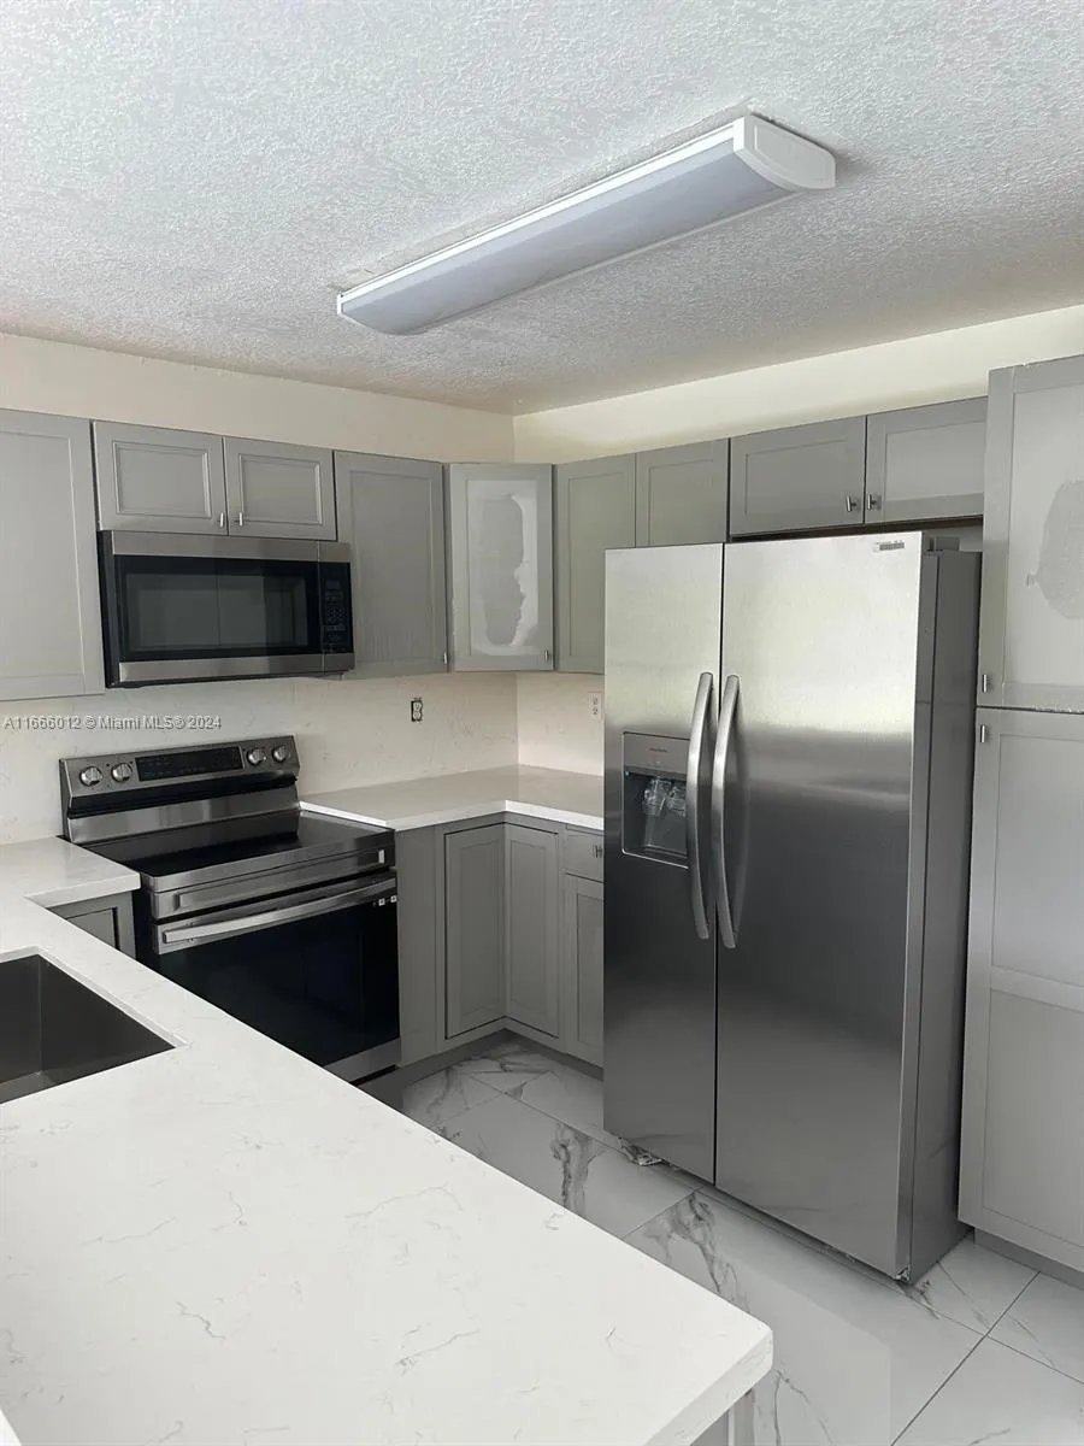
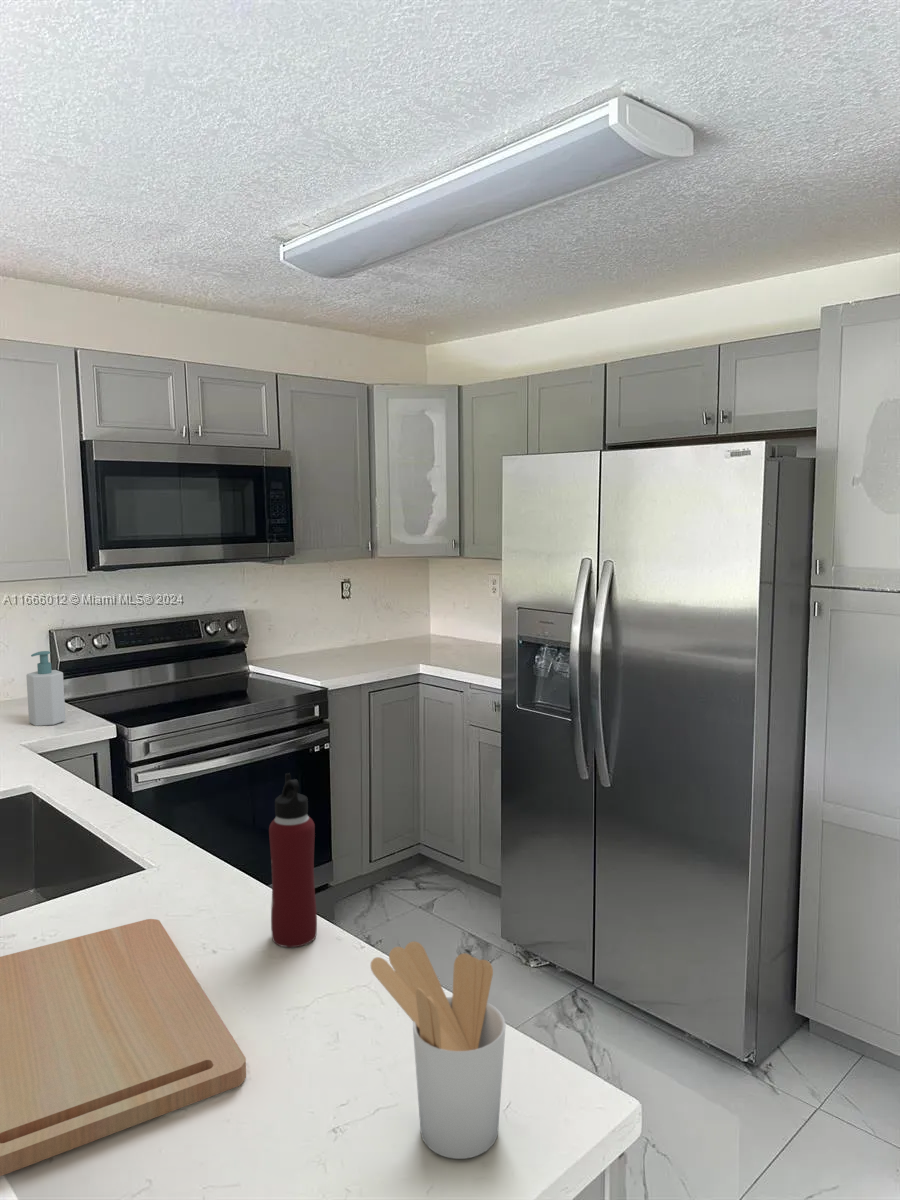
+ cutting board [0,918,247,1177]
+ water bottle [268,772,318,948]
+ utensil holder [370,940,507,1160]
+ soap bottle [25,650,67,727]
